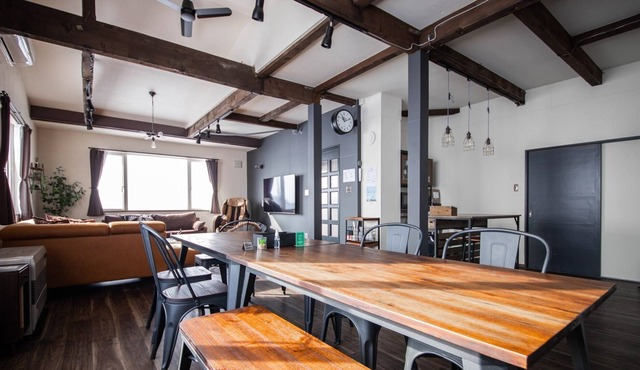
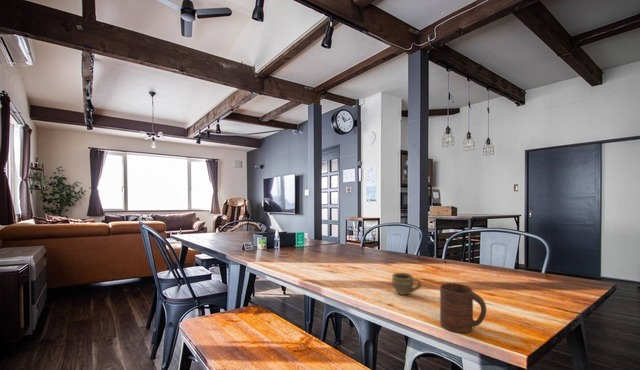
+ cup [391,272,423,296]
+ cup [439,282,487,334]
